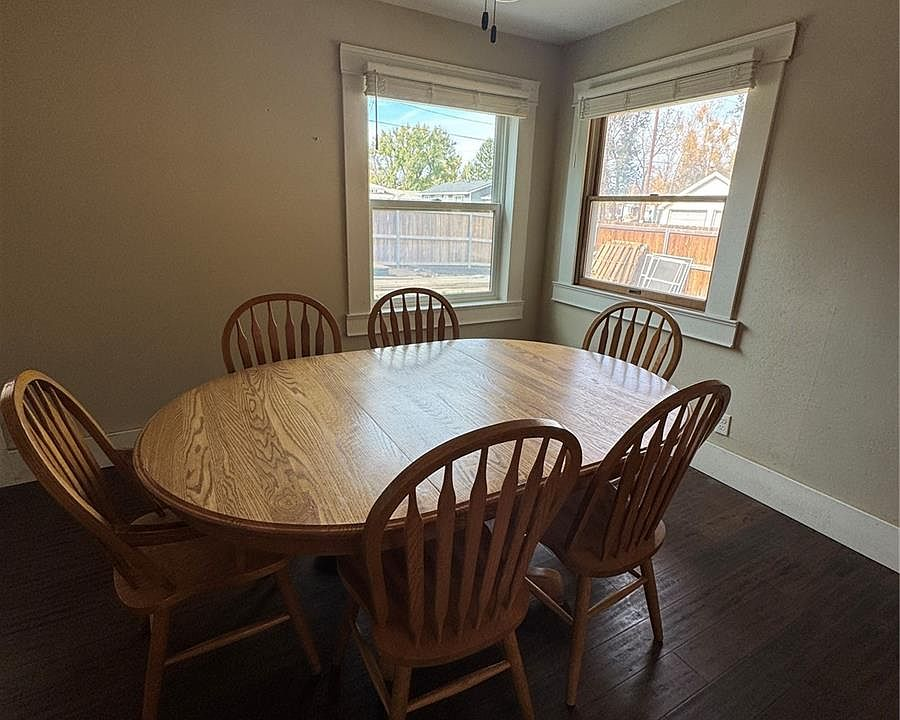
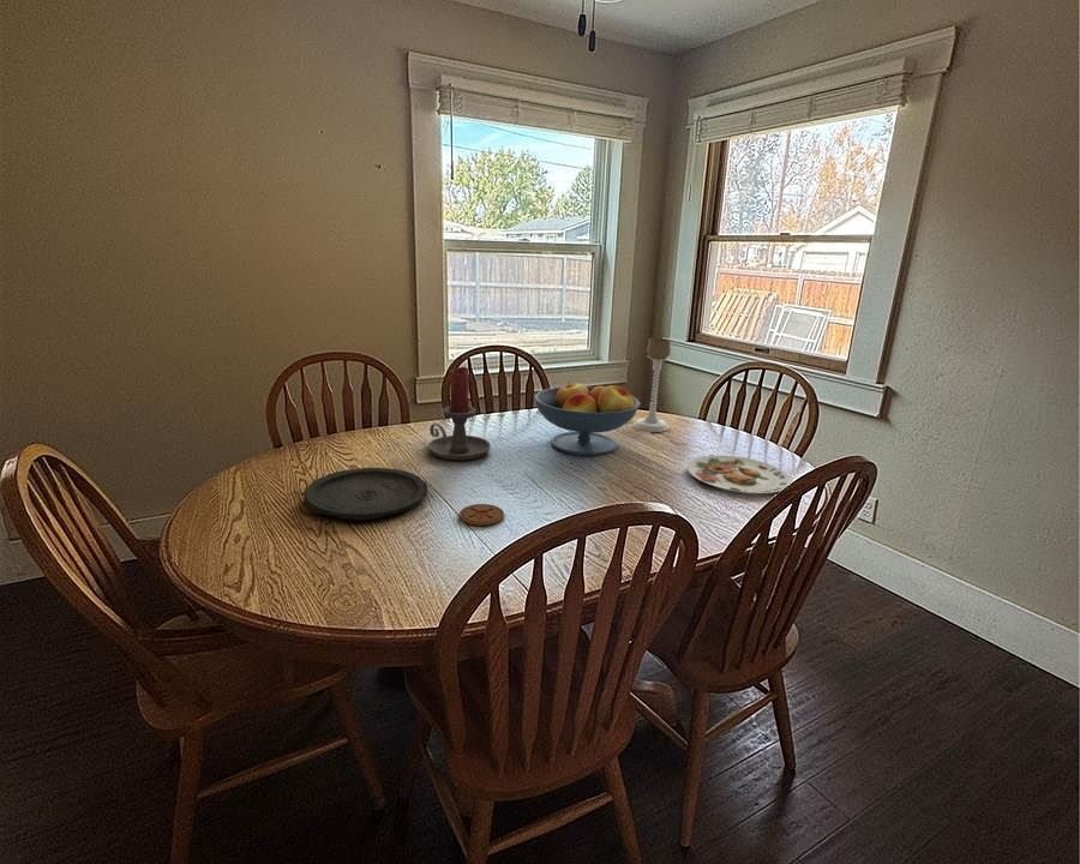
+ fruit bowl [533,380,641,457]
+ plate [304,467,430,522]
+ plate [686,455,792,494]
+ candle holder [427,366,492,462]
+ candle holder [632,337,672,433]
+ coaster [458,503,505,527]
